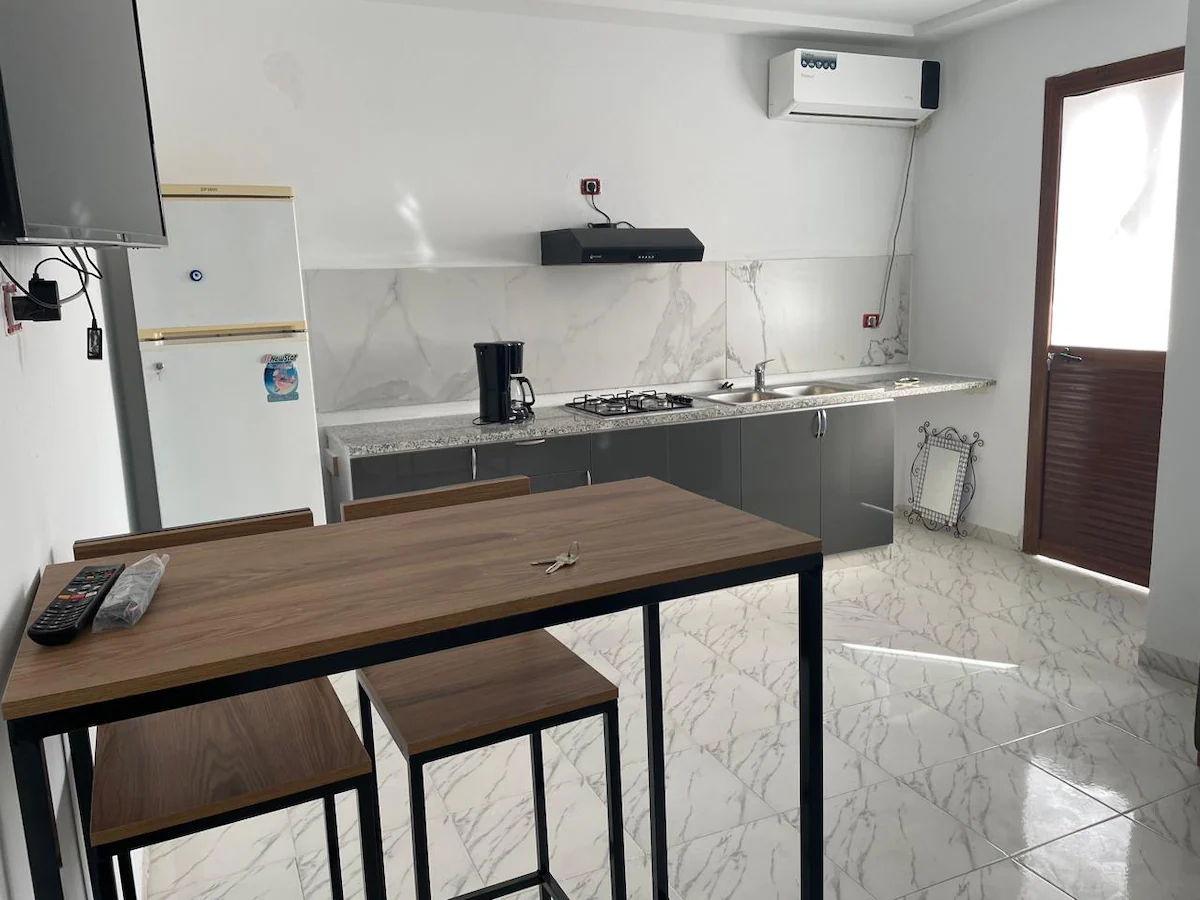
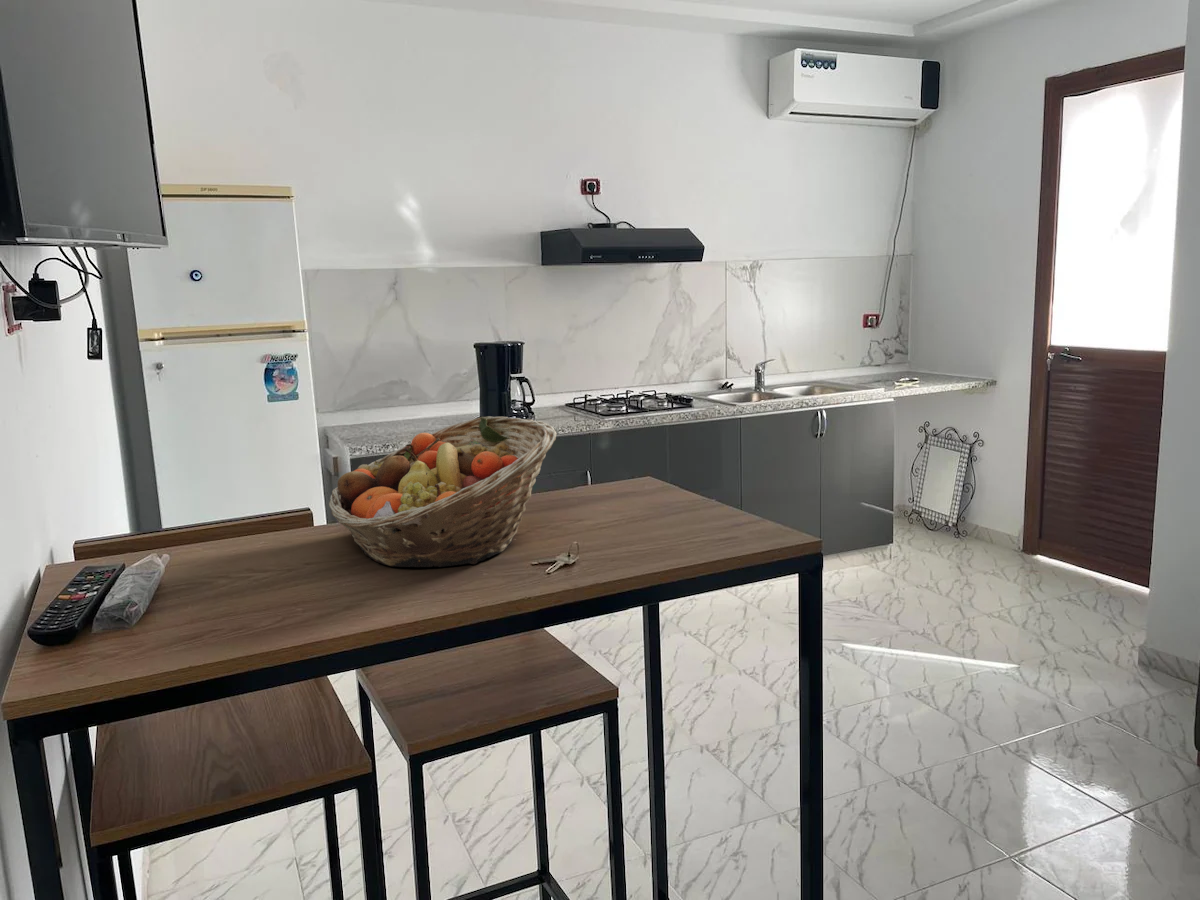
+ fruit basket [328,415,558,568]
